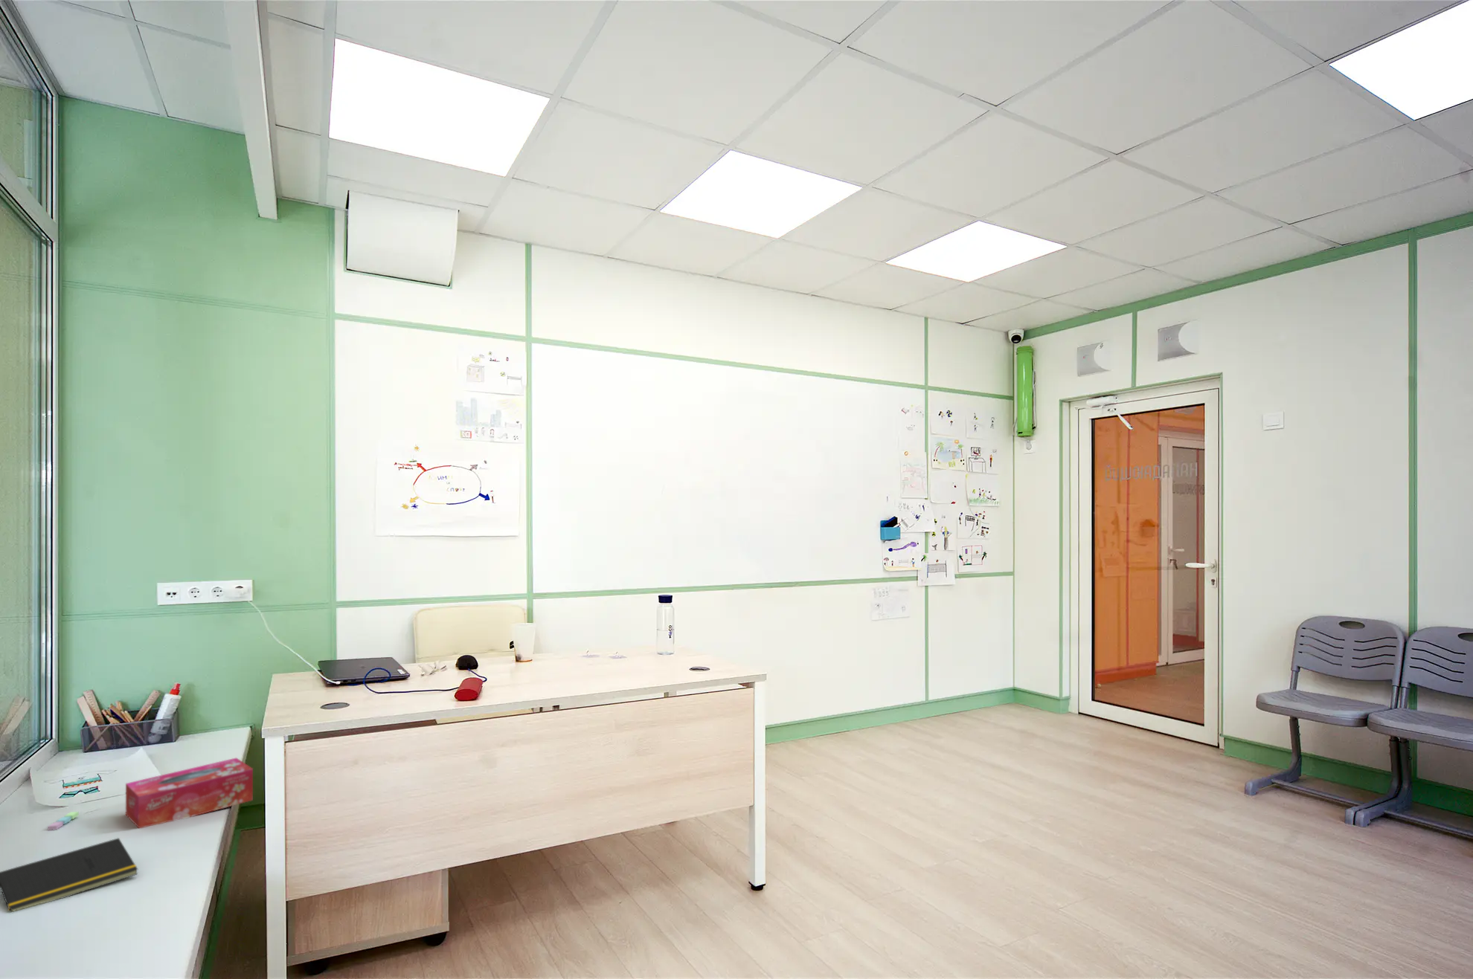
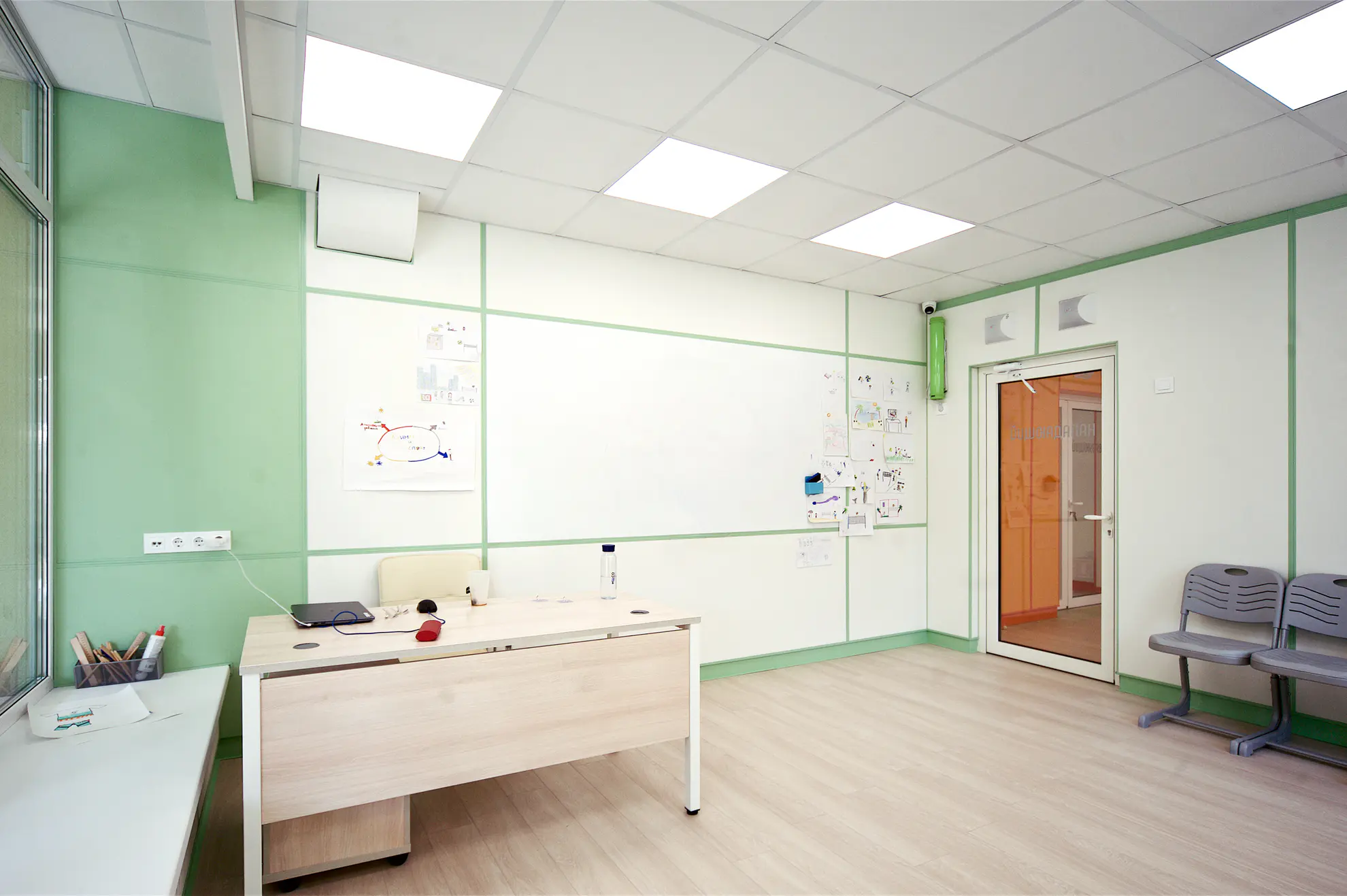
- tissue box [125,757,254,829]
- notepad [0,837,139,912]
- sticky notes [47,811,80,831]
